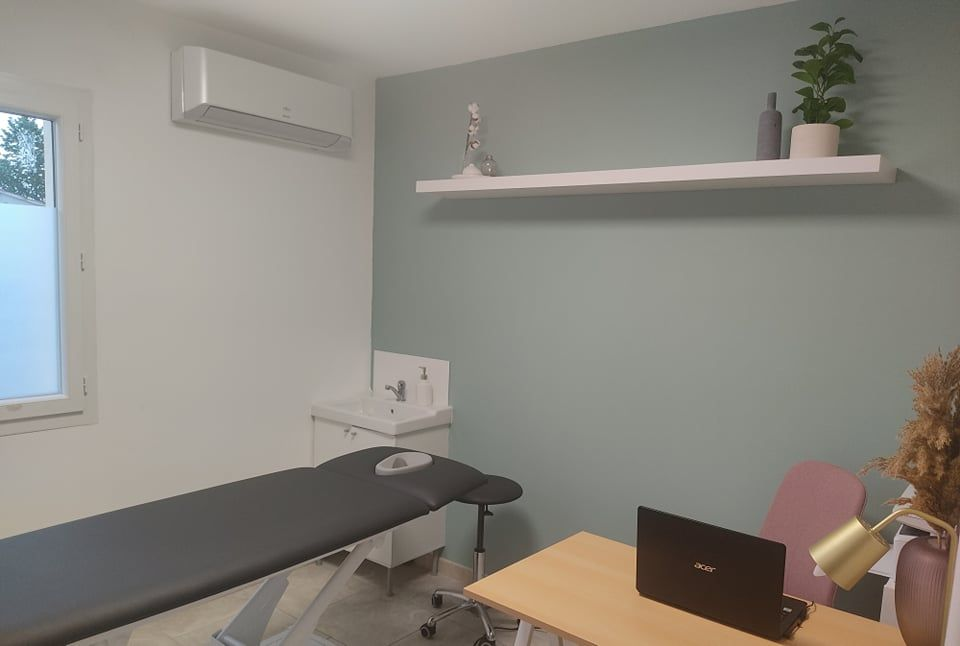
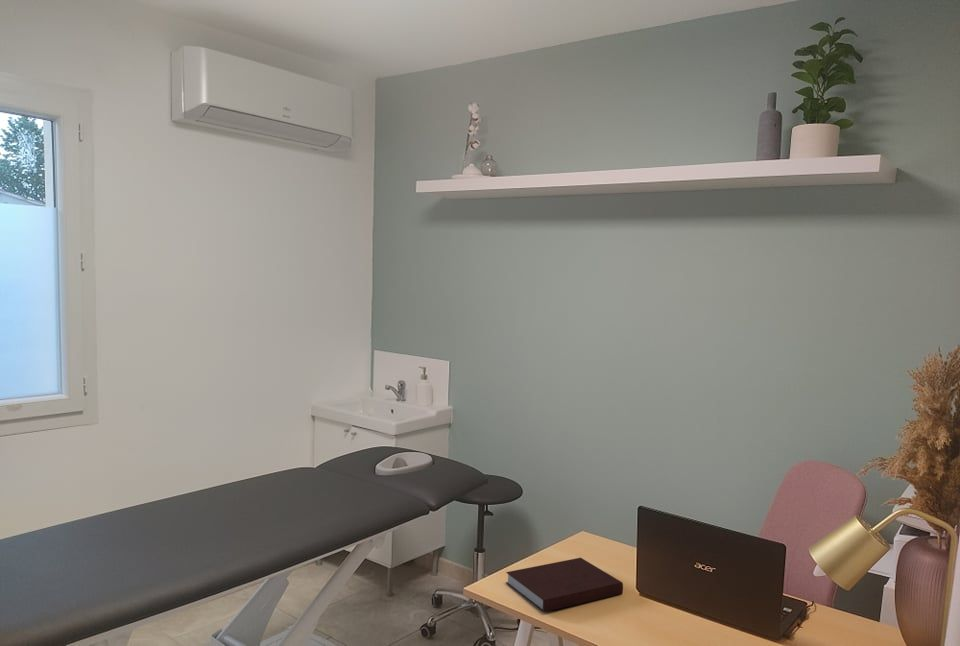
+ notebook [505,557,624,613]
